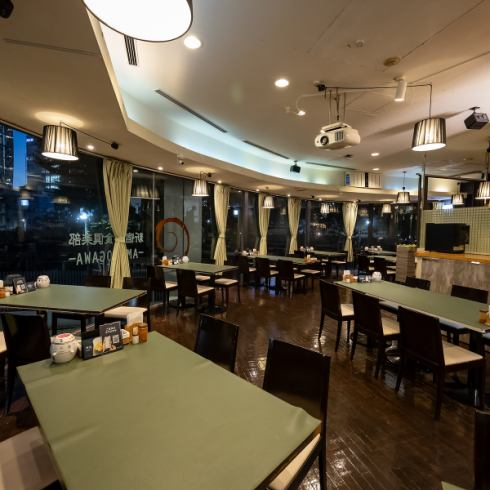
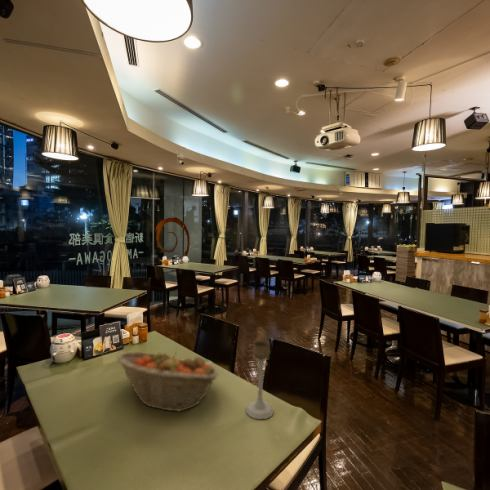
+ candle holder [244,339,275,420]
+ fruit basket [116,350,220,412]
